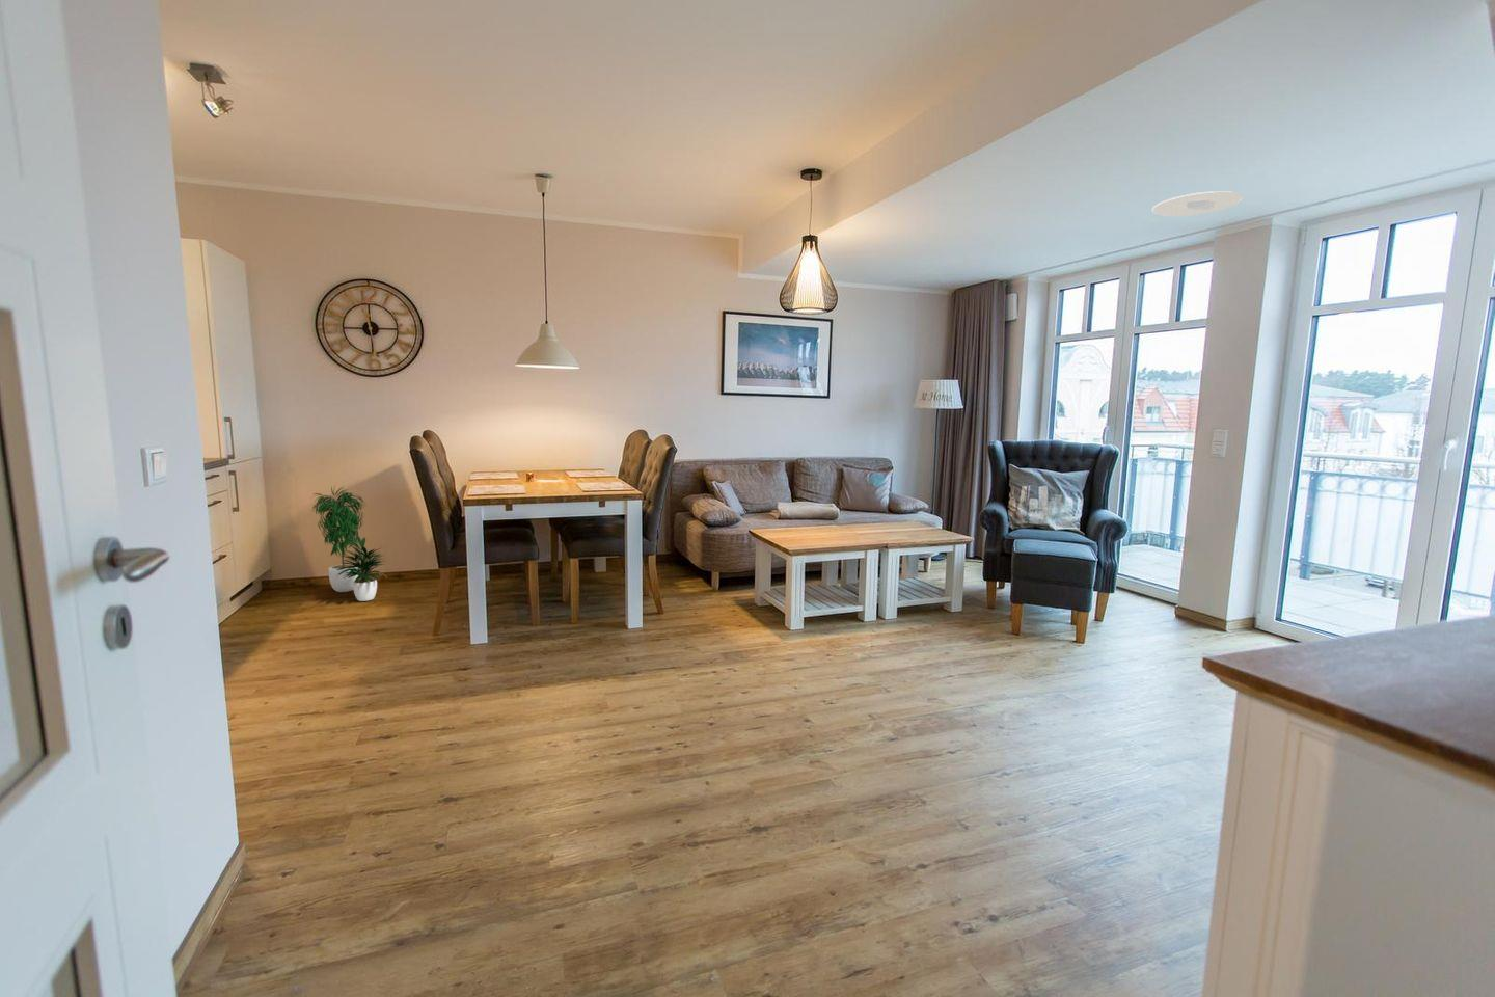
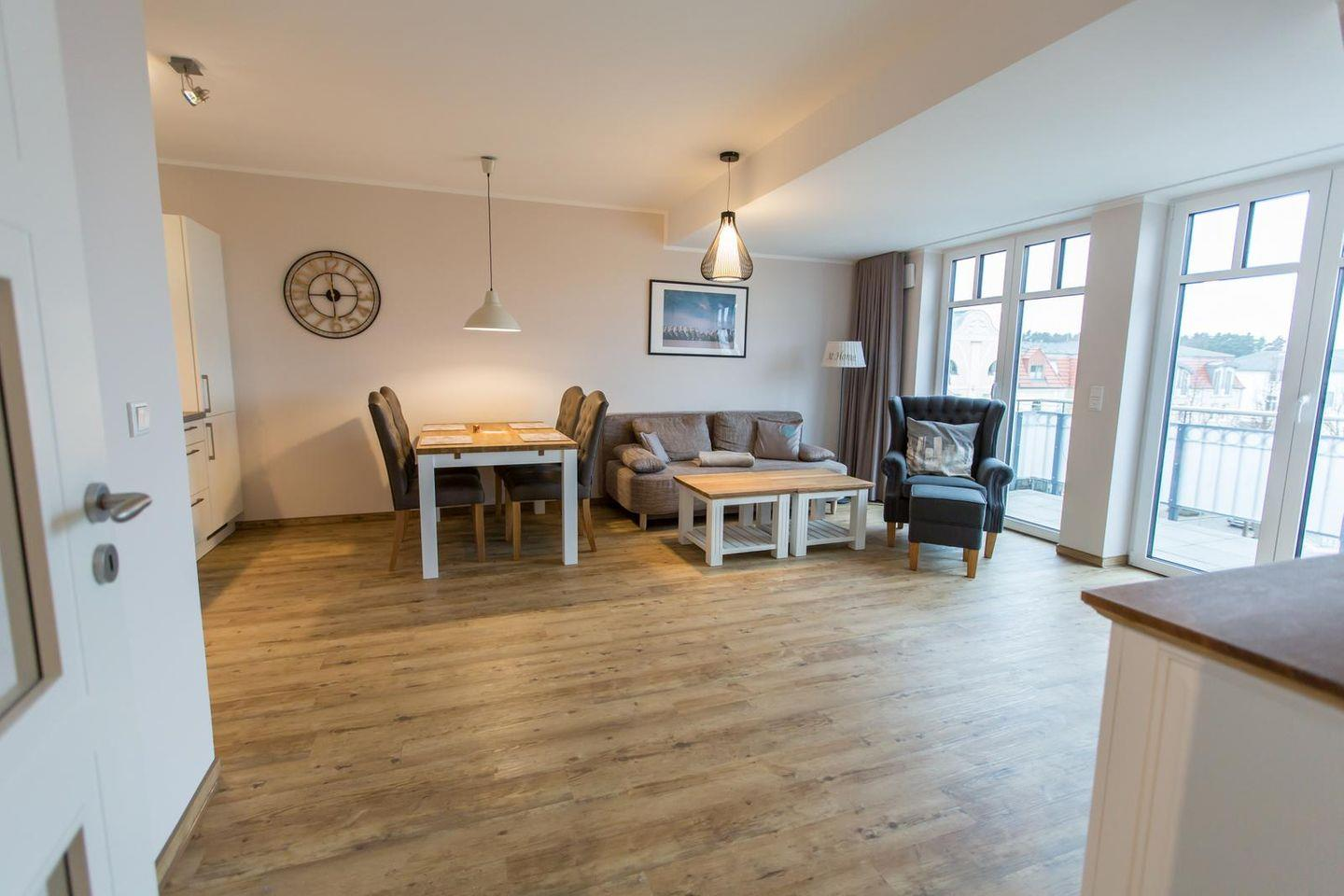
- recessed light [1151,190,1244,217]
- potted plant [309,484,388,602]
